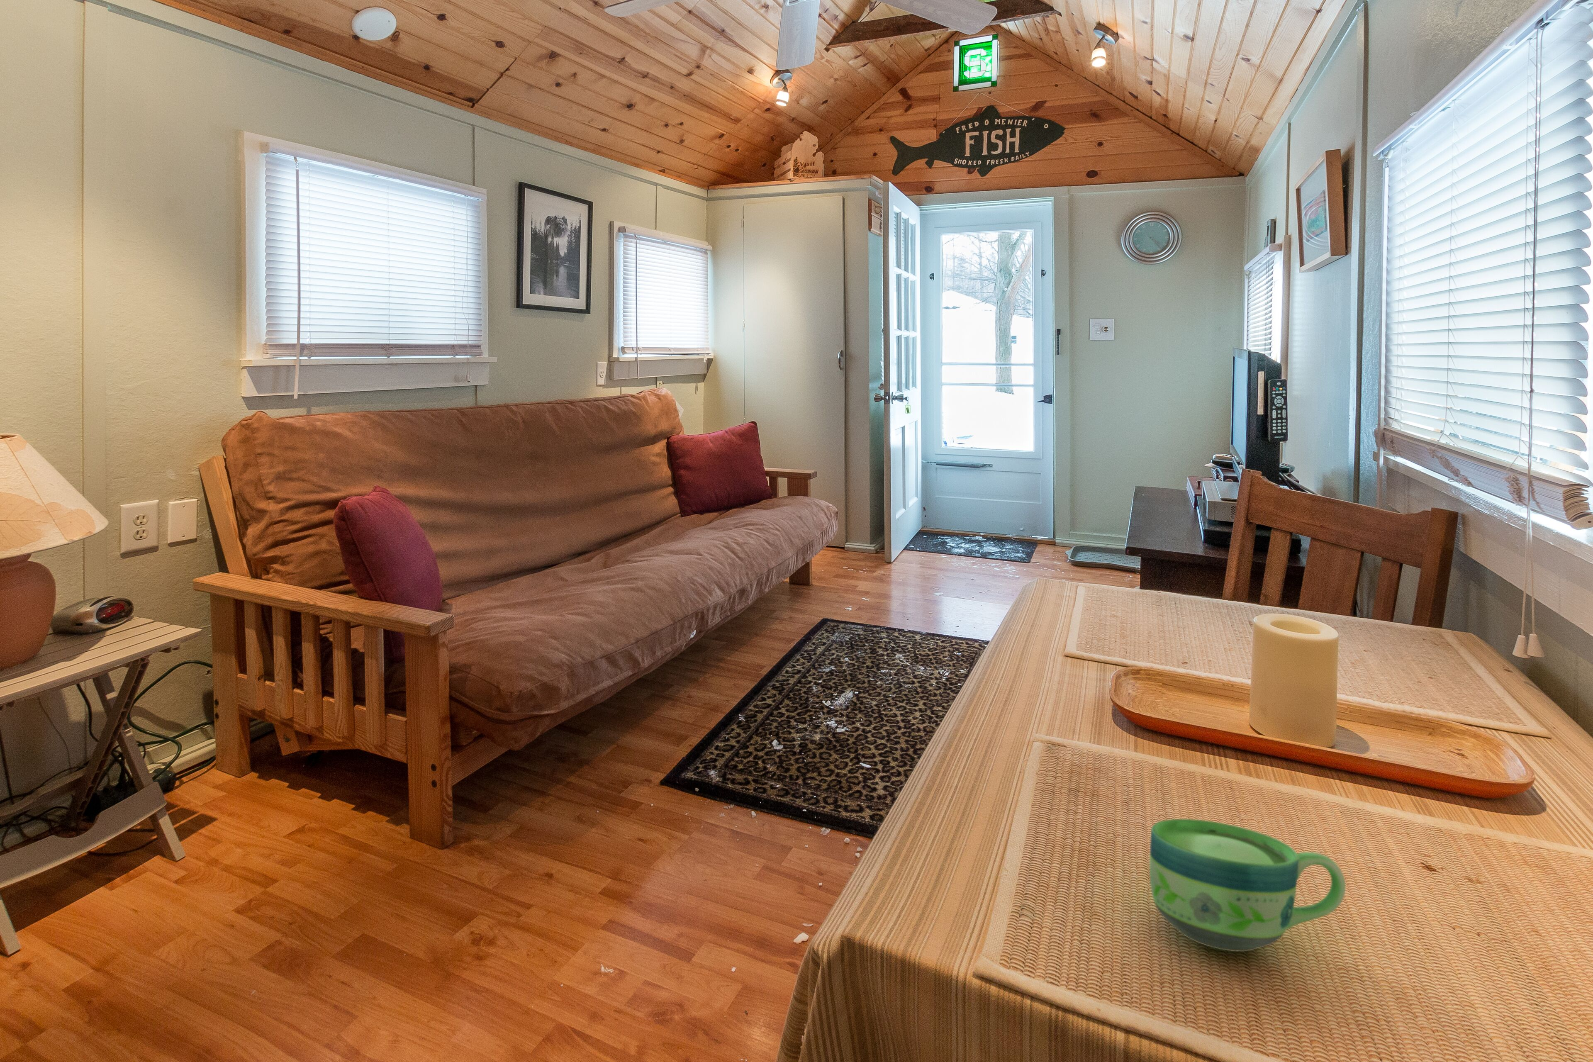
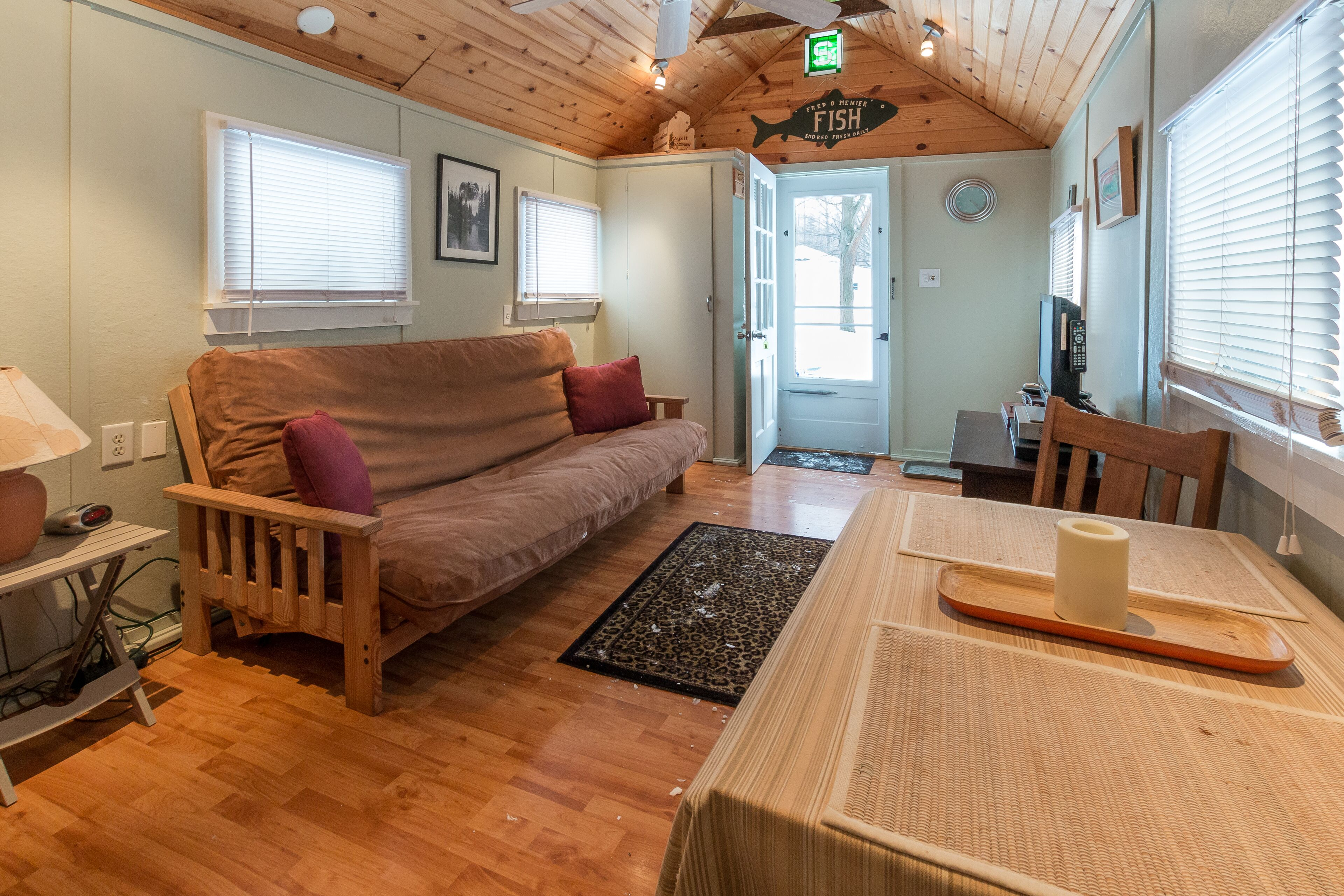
- cup [1150,819,1345,952]
